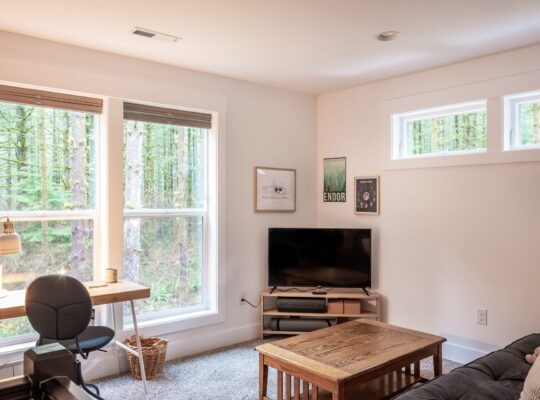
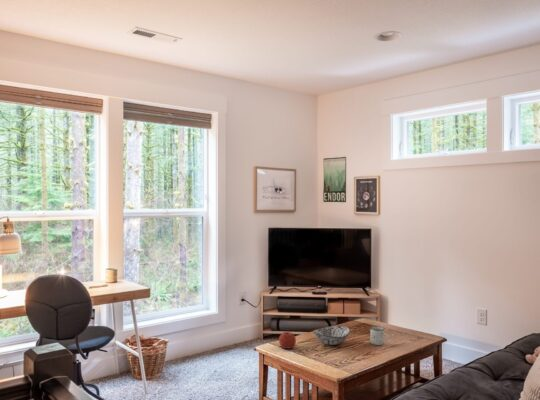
+ mug [369,325,389,346]
+ fruit [278,330,297,350]
+ decorative bowl [312,325,351,346]
